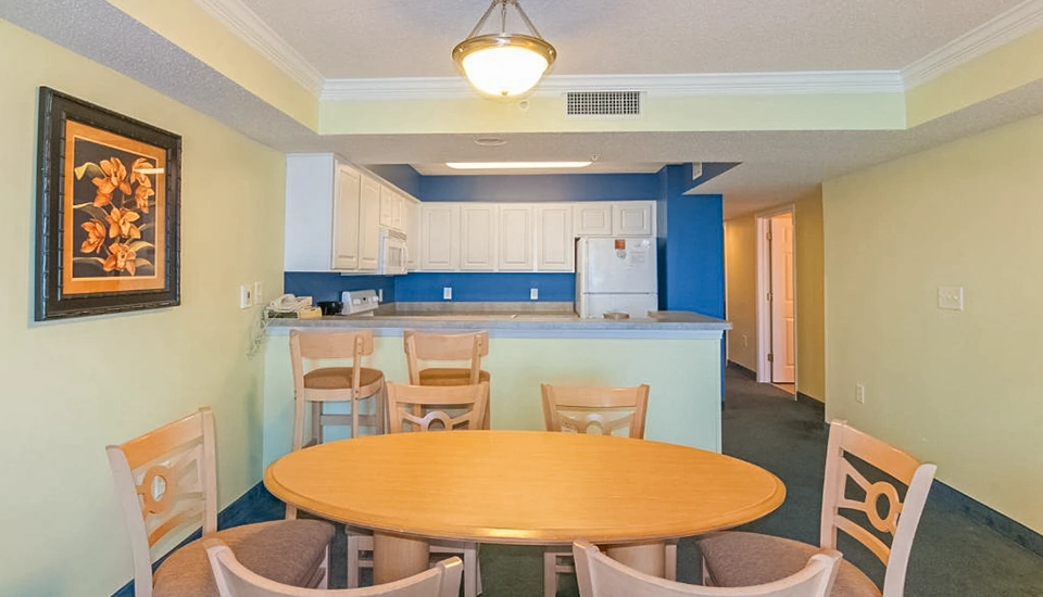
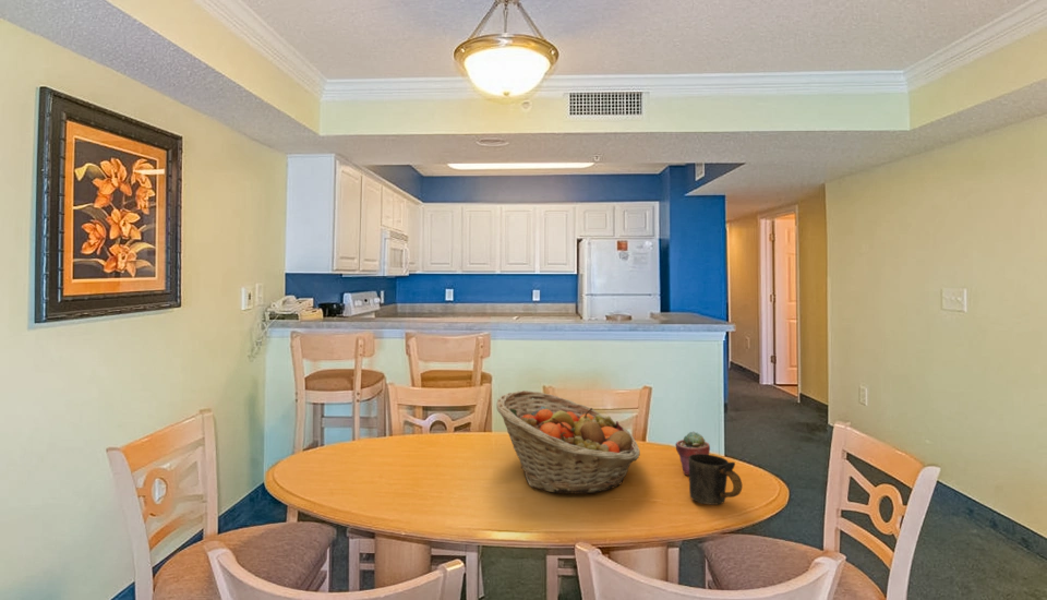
+ potted succulent [674,431,711,477]
+ mug [688,454,744,506]
+ fruit basket [495,389,641,495]
